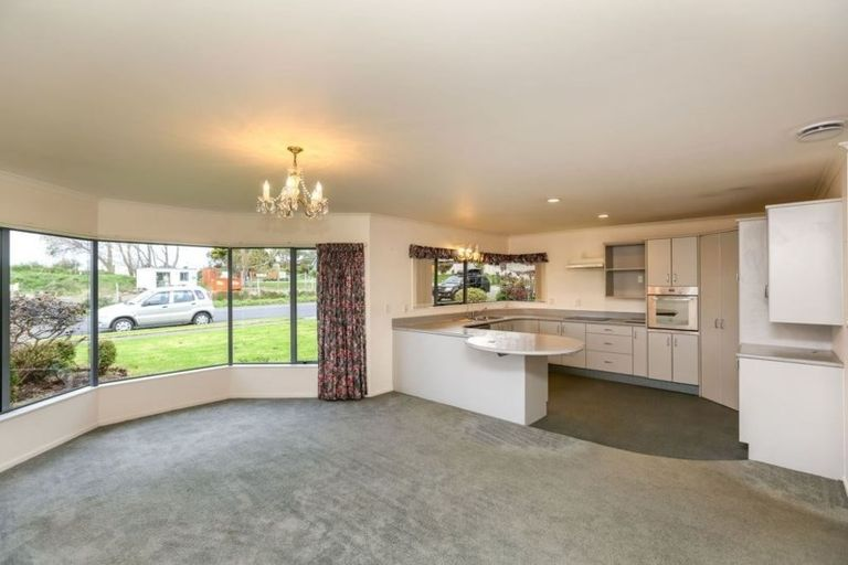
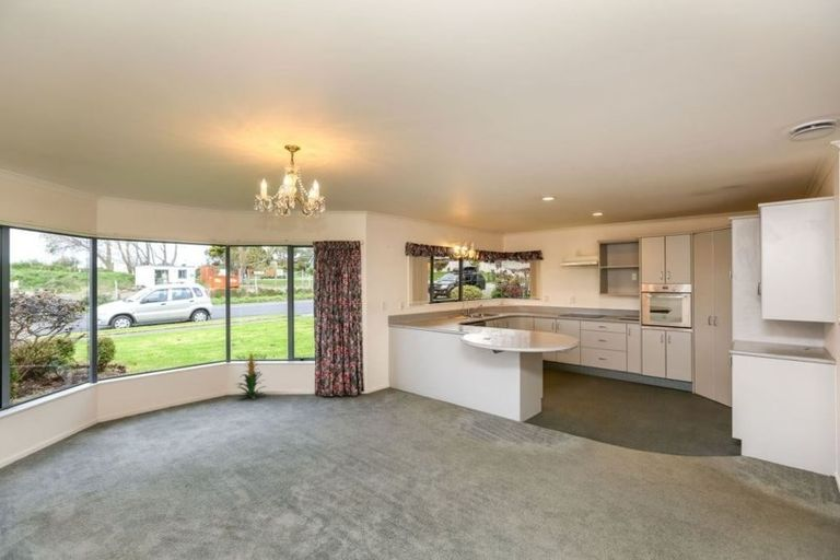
+ indoor plant [234,351,268,400]
